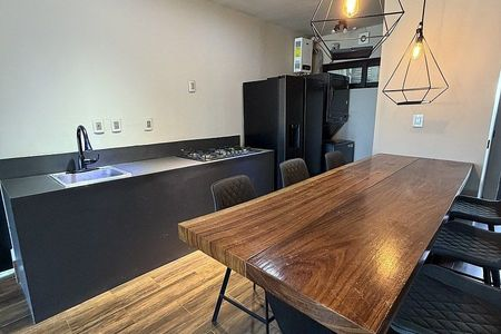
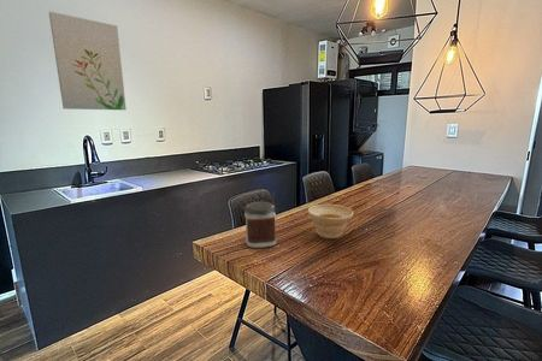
+ wall art [48,11,128,111]
+ bowl [306,203,354,239]
+ jar [243,201,278,249]
